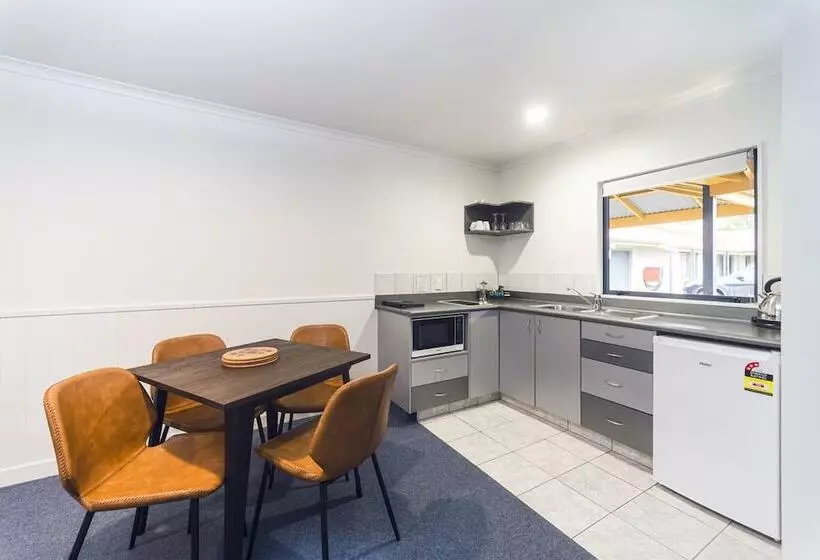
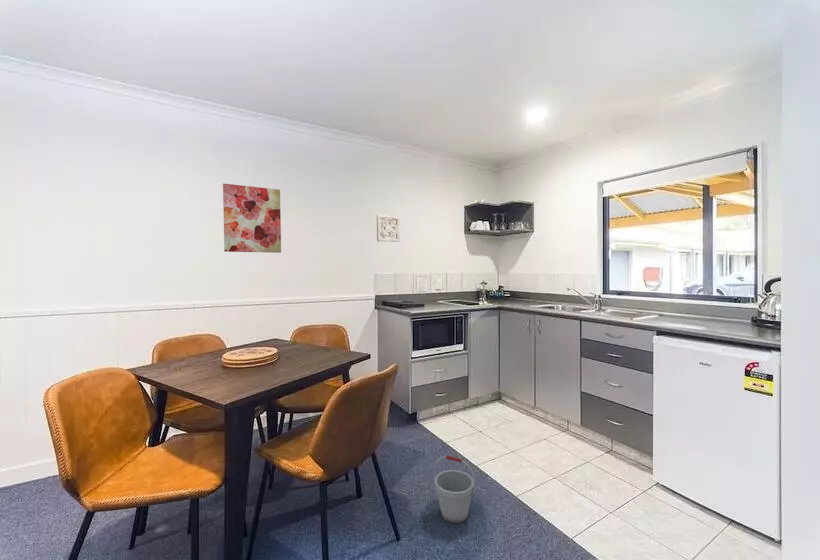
+ wall ornament [376,214,401,243]
+ wall art [222,182,282,254]
+ bucket [433,454,476,524]
